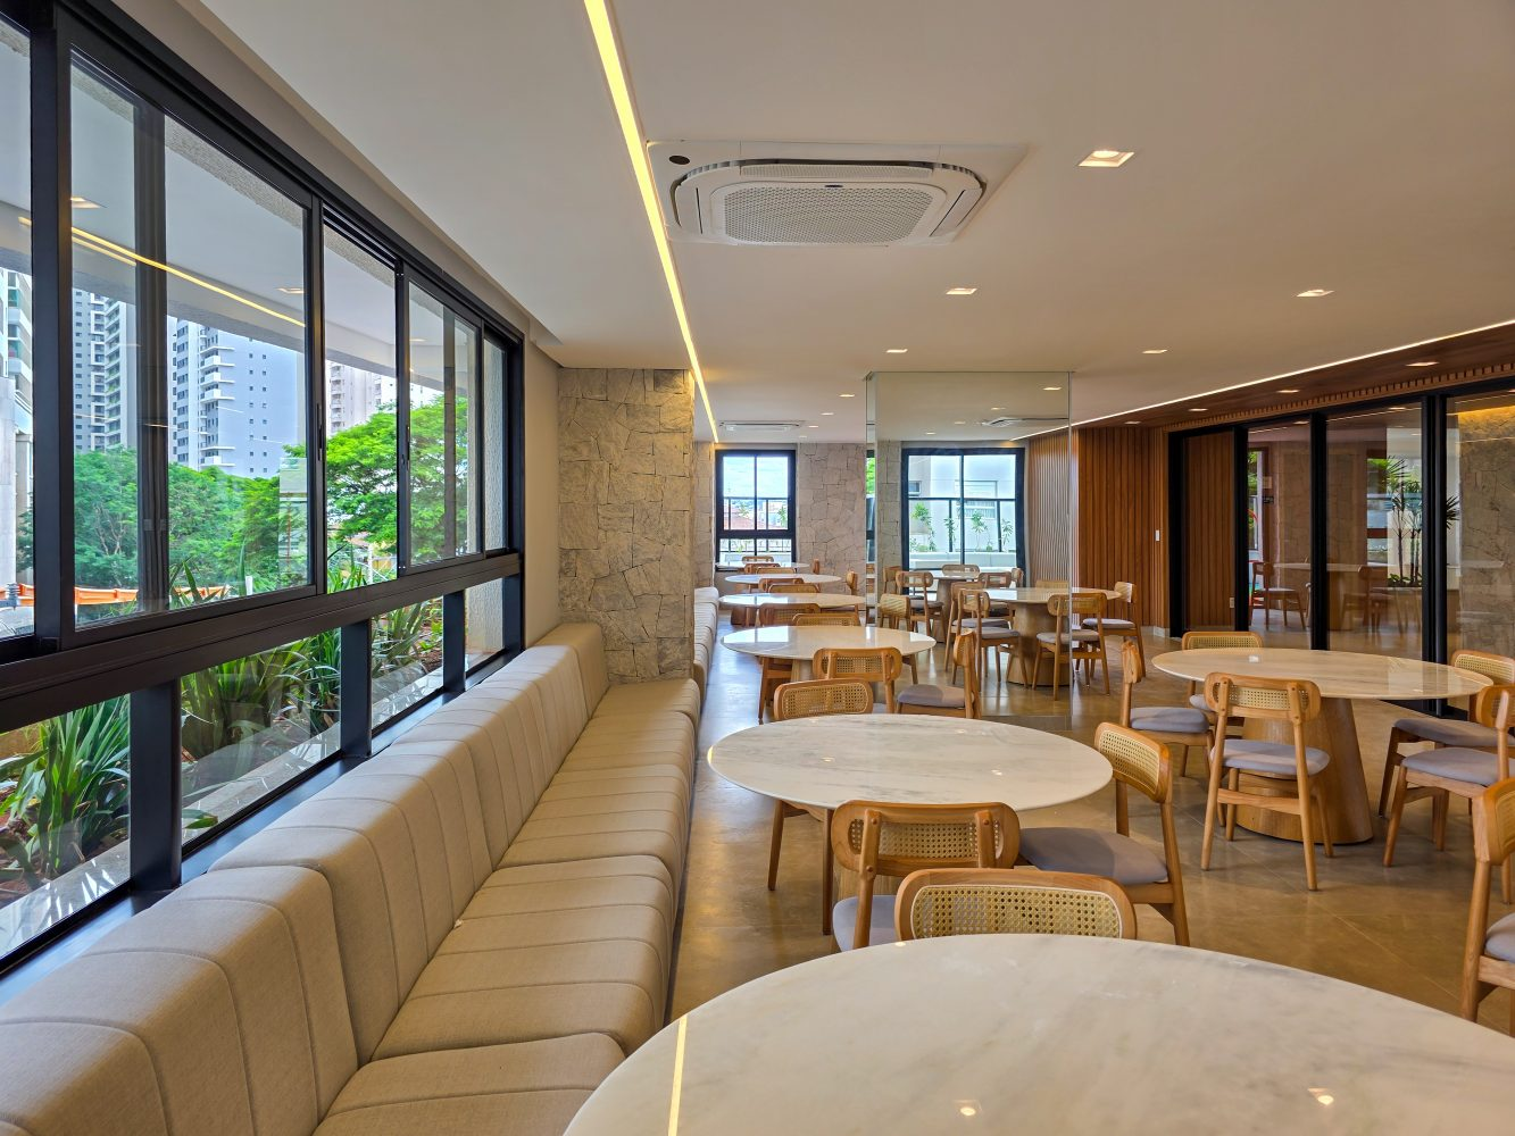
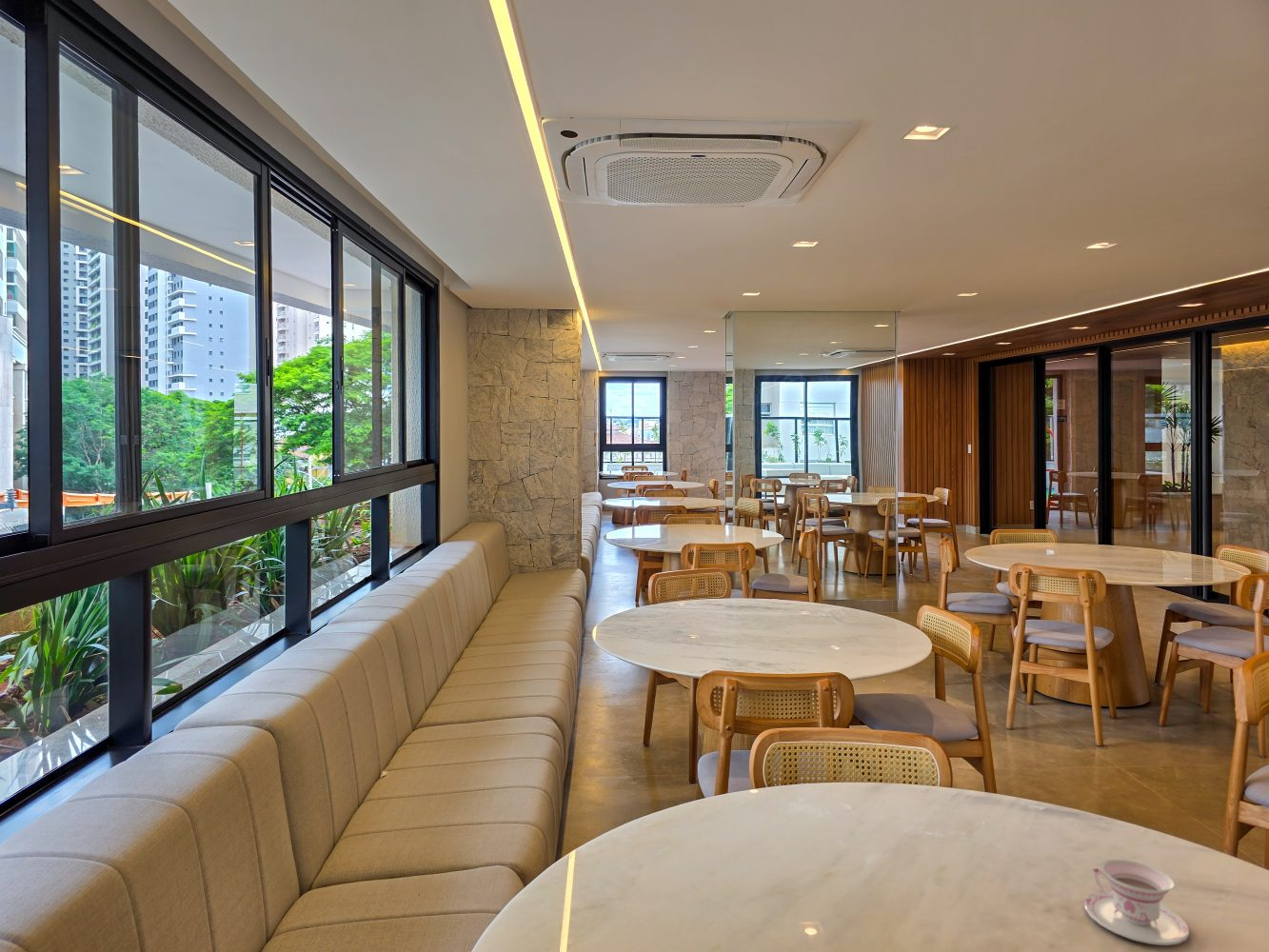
+ teacup [1083,859,1191,946]
